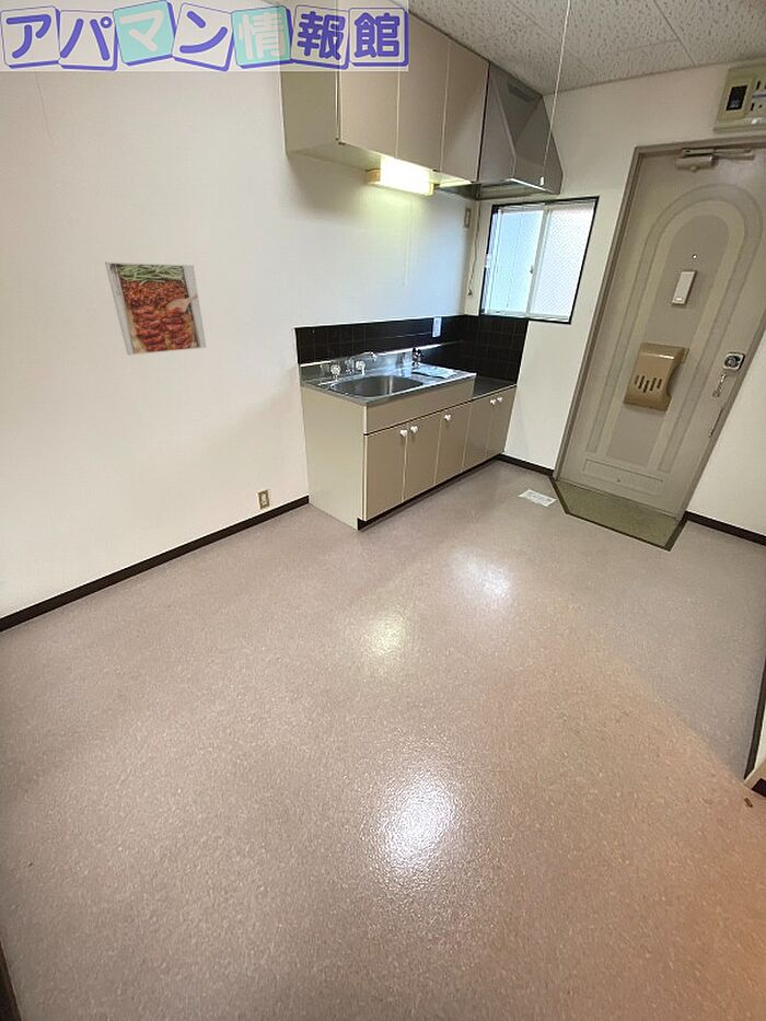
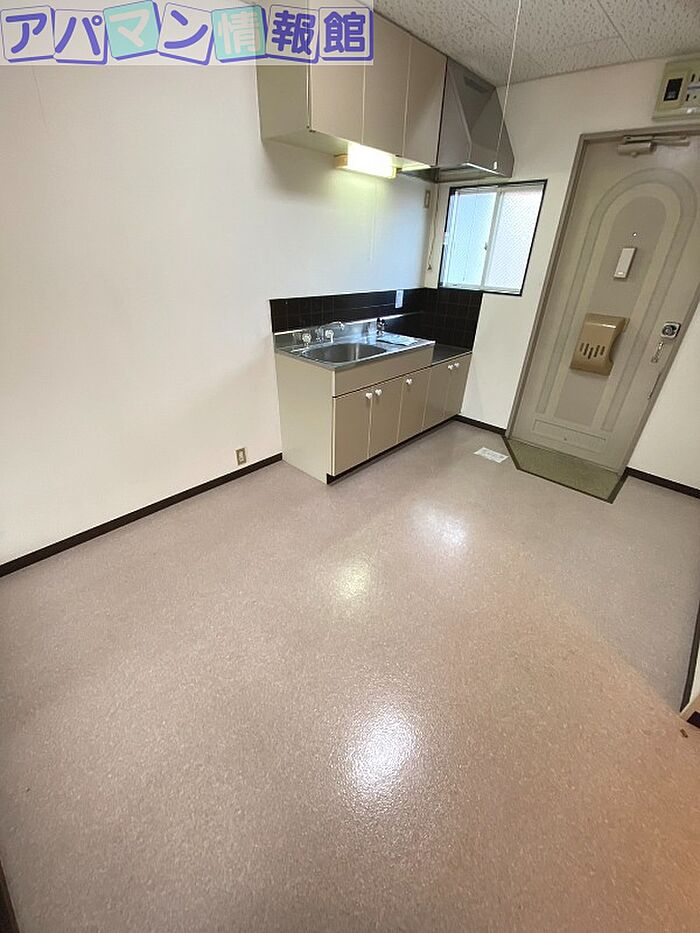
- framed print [104,262,208,356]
